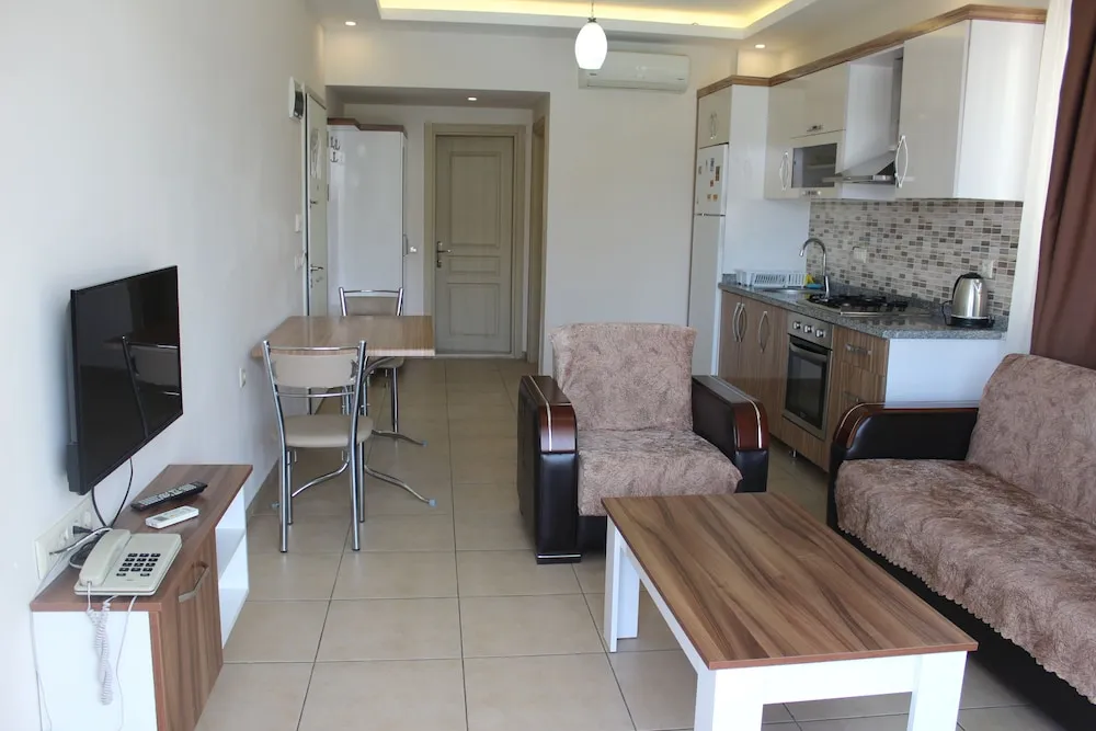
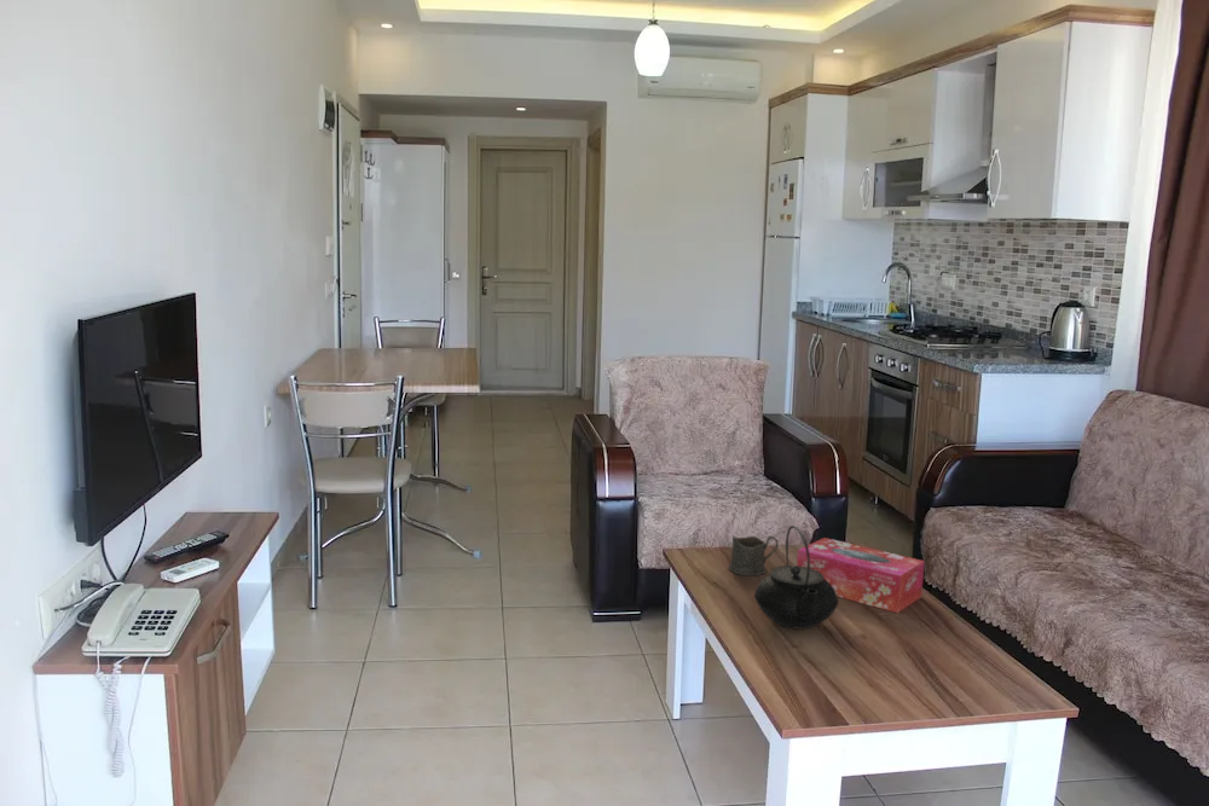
+ teapot [753,524,839,631]
+ cup [727,534,780,576]
+ tissue box [796,537,926,614]
